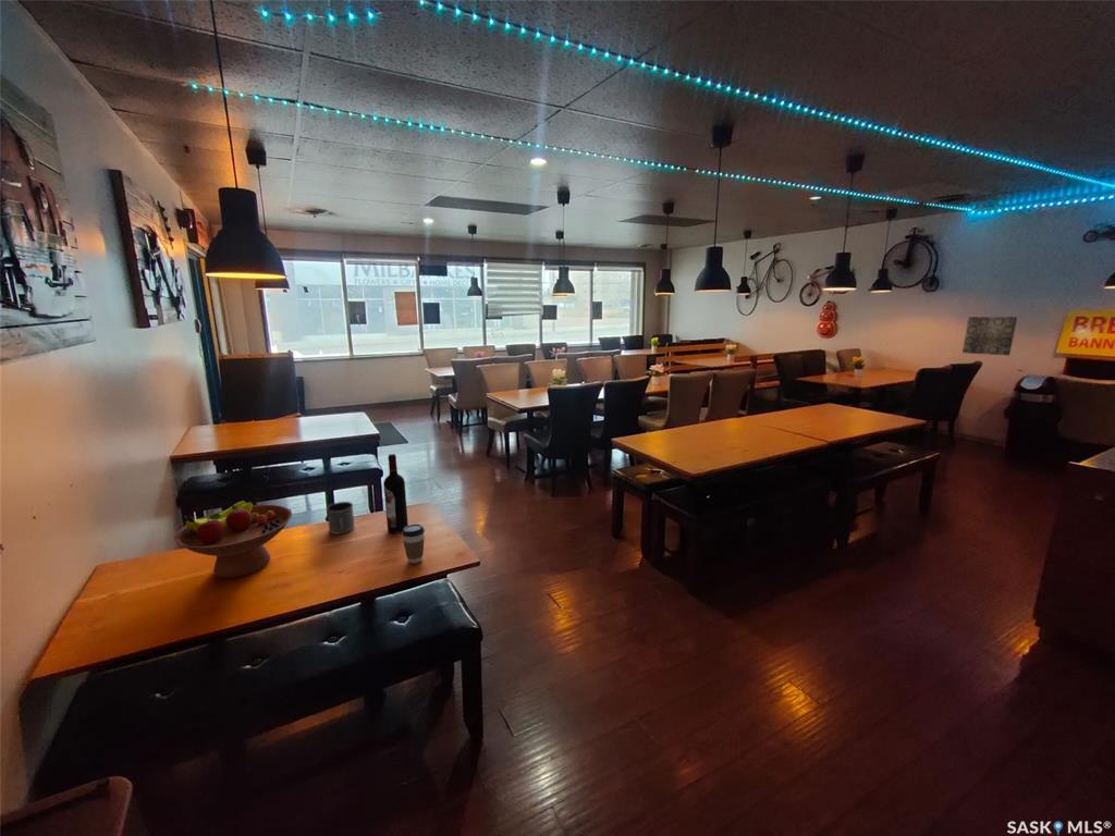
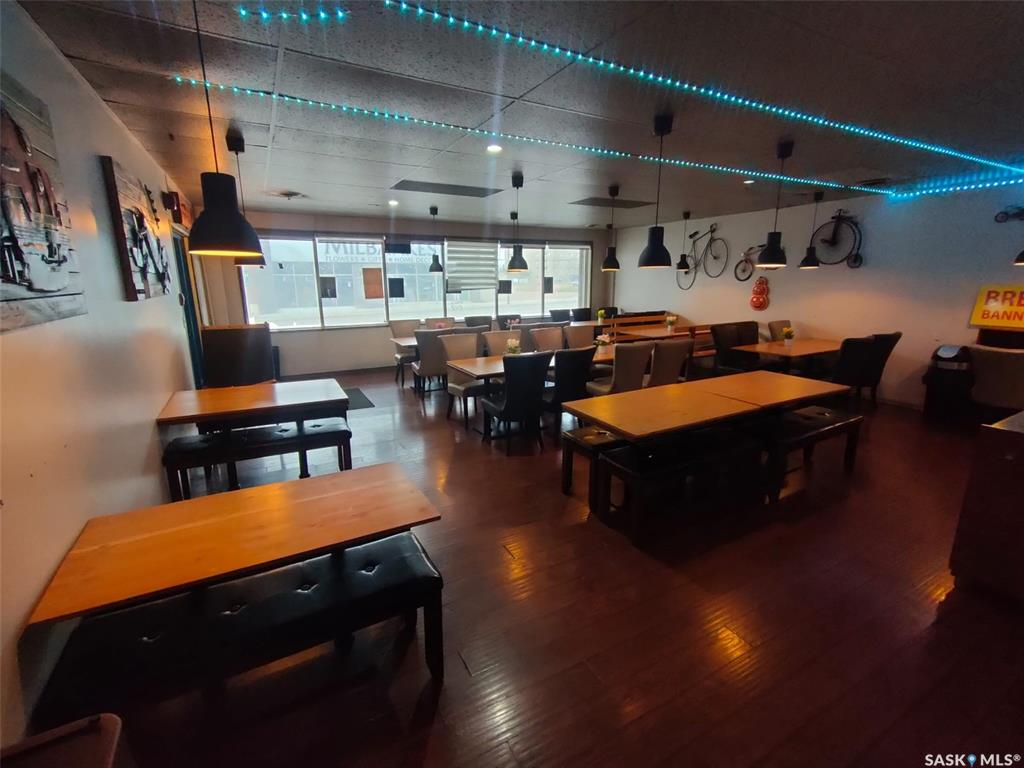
- wine bottle [382,453,409,533]
- fruit bowl [173,500,293,579]
- mug [324,501,355,534]
- wall art [961,316,1018,356]
- coffee cup [401,522,426,564]
